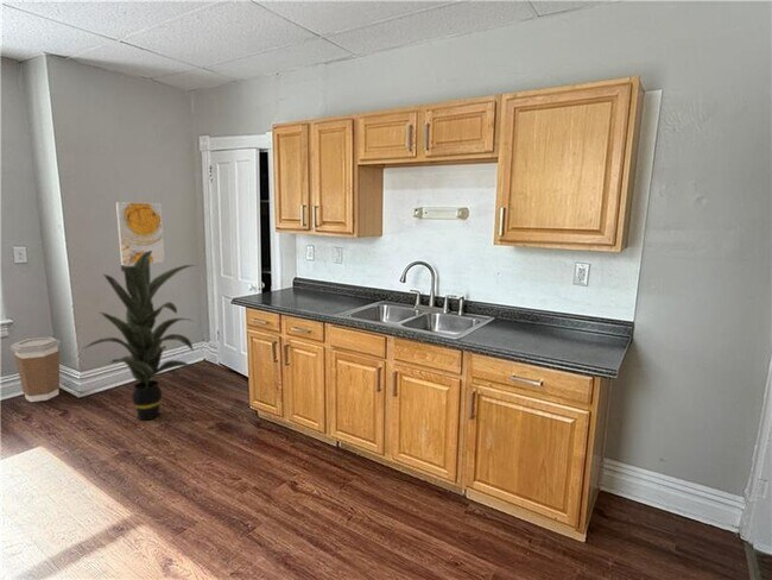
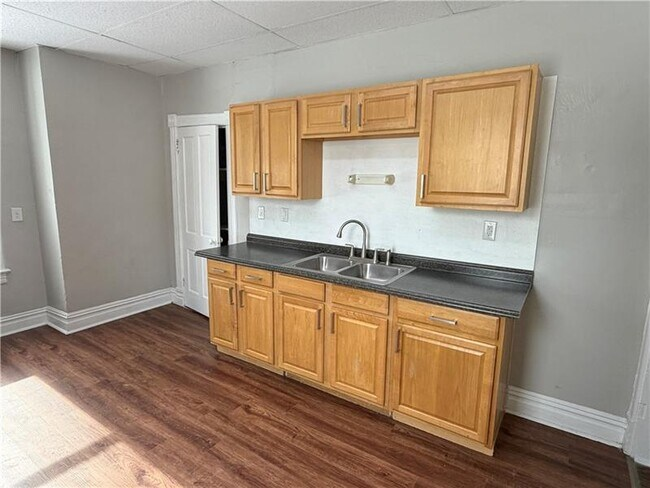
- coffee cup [10,336,62,403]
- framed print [115,201,166,266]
- indoor plant [83,250,198,422]
